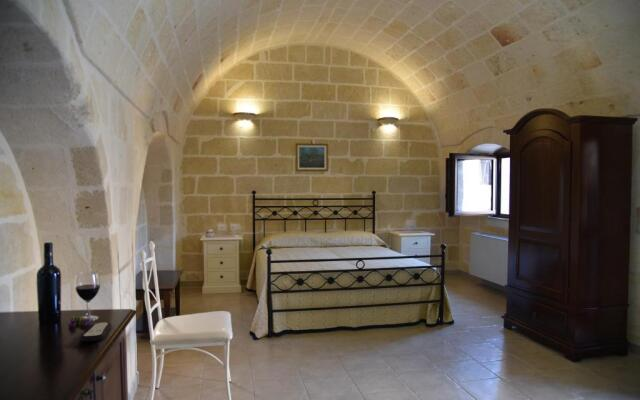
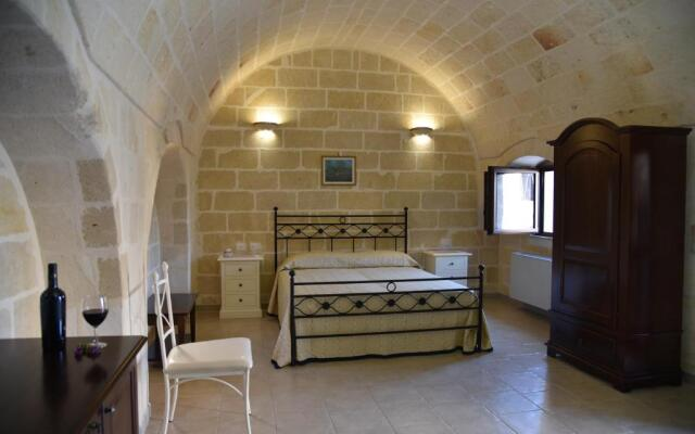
- remote control [80,321,112,343]
